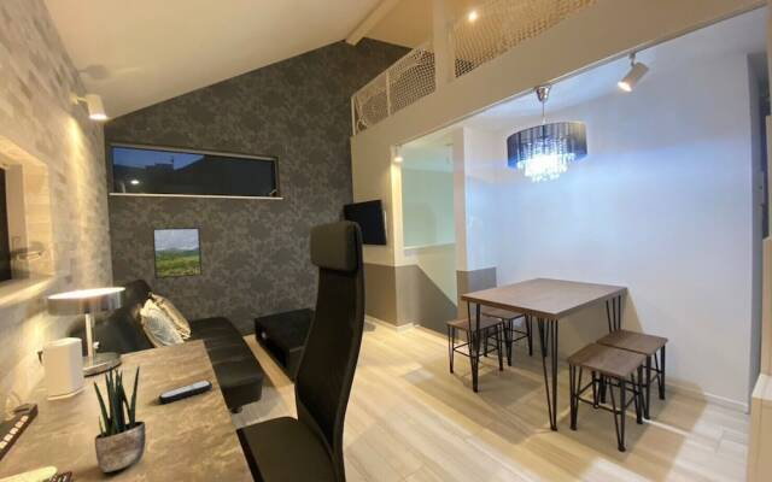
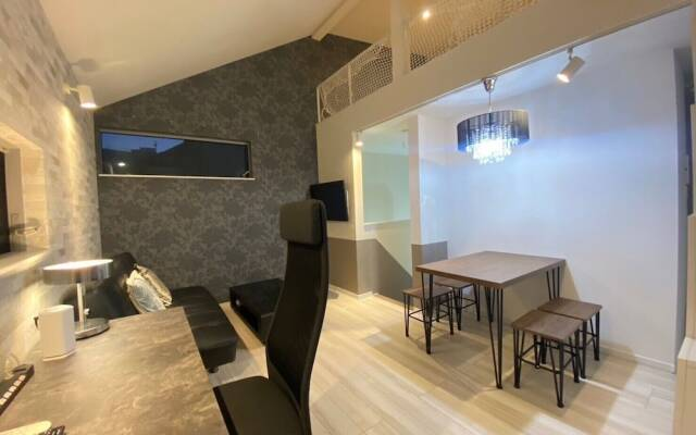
- potted plant [93,364,147,474]
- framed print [151,227,203,280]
- remote control [157,380,214,404]
